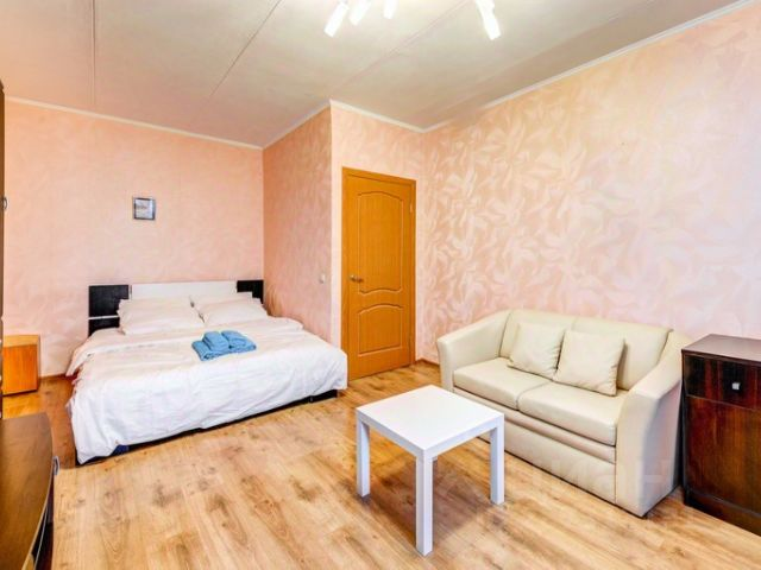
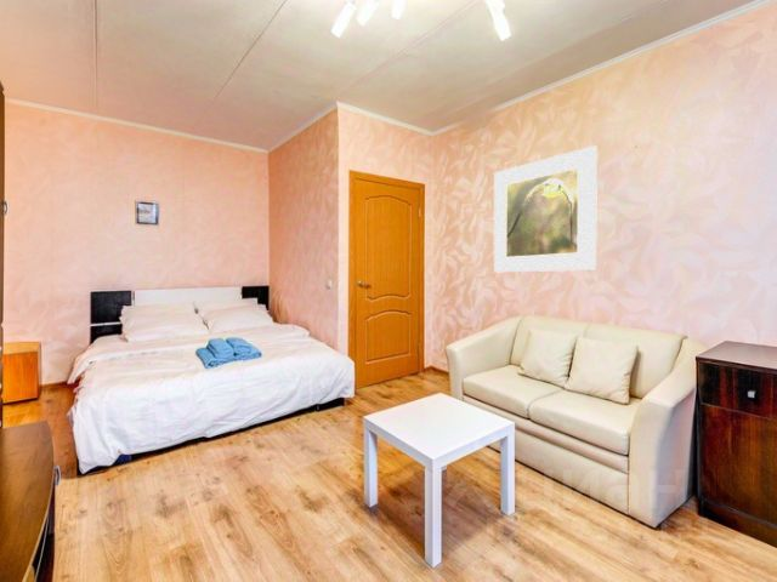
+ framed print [493,144,599,273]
